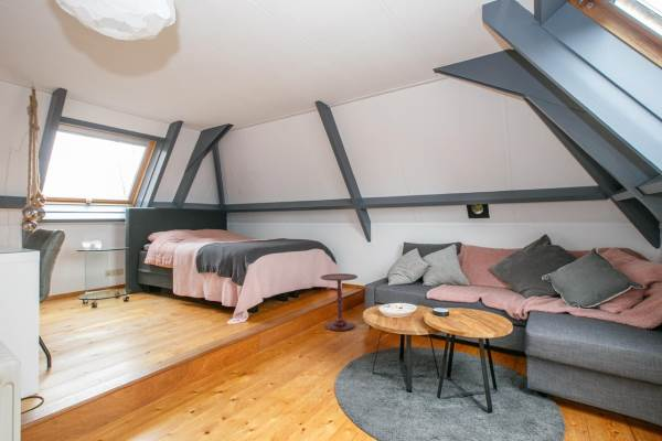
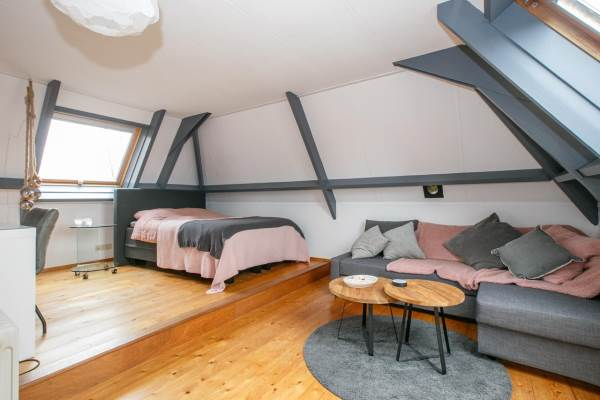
- side table [319,272,359,332]
